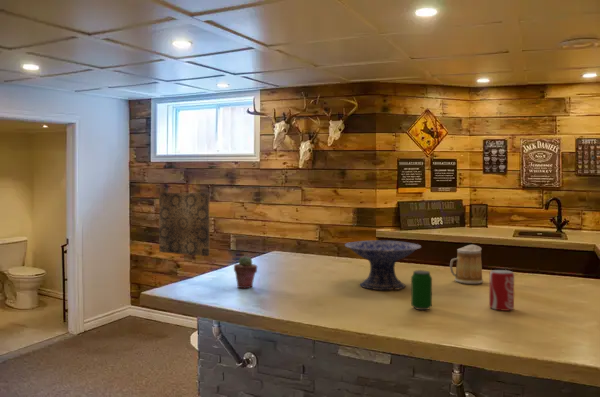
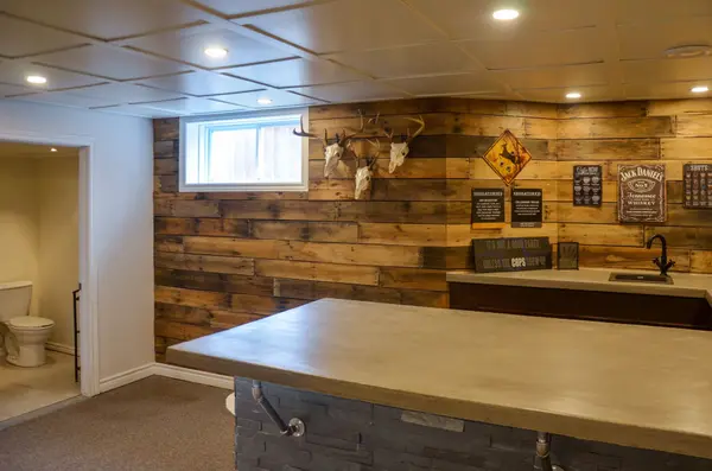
- potted succulent [233,255,258,289]
- wall art [158,192,211,257]
- mug [449,244,484,285]
- decorative bowl [344,240,422,291]
- beverage can [488,269,515,312]
- beverage can [410,269,433,311]
